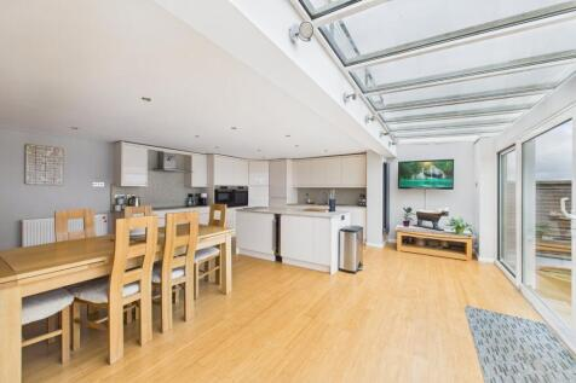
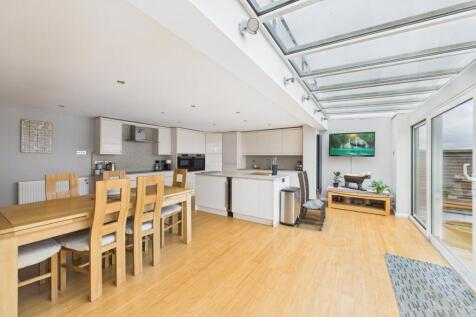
+ dining chair [296,170,327,232]
